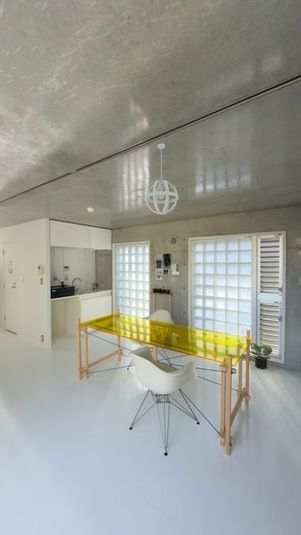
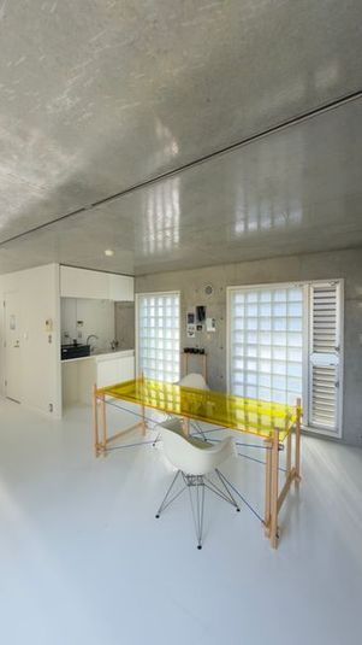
- potted plant [249,342,273,370]
- pendant light [144,143,179,216]
